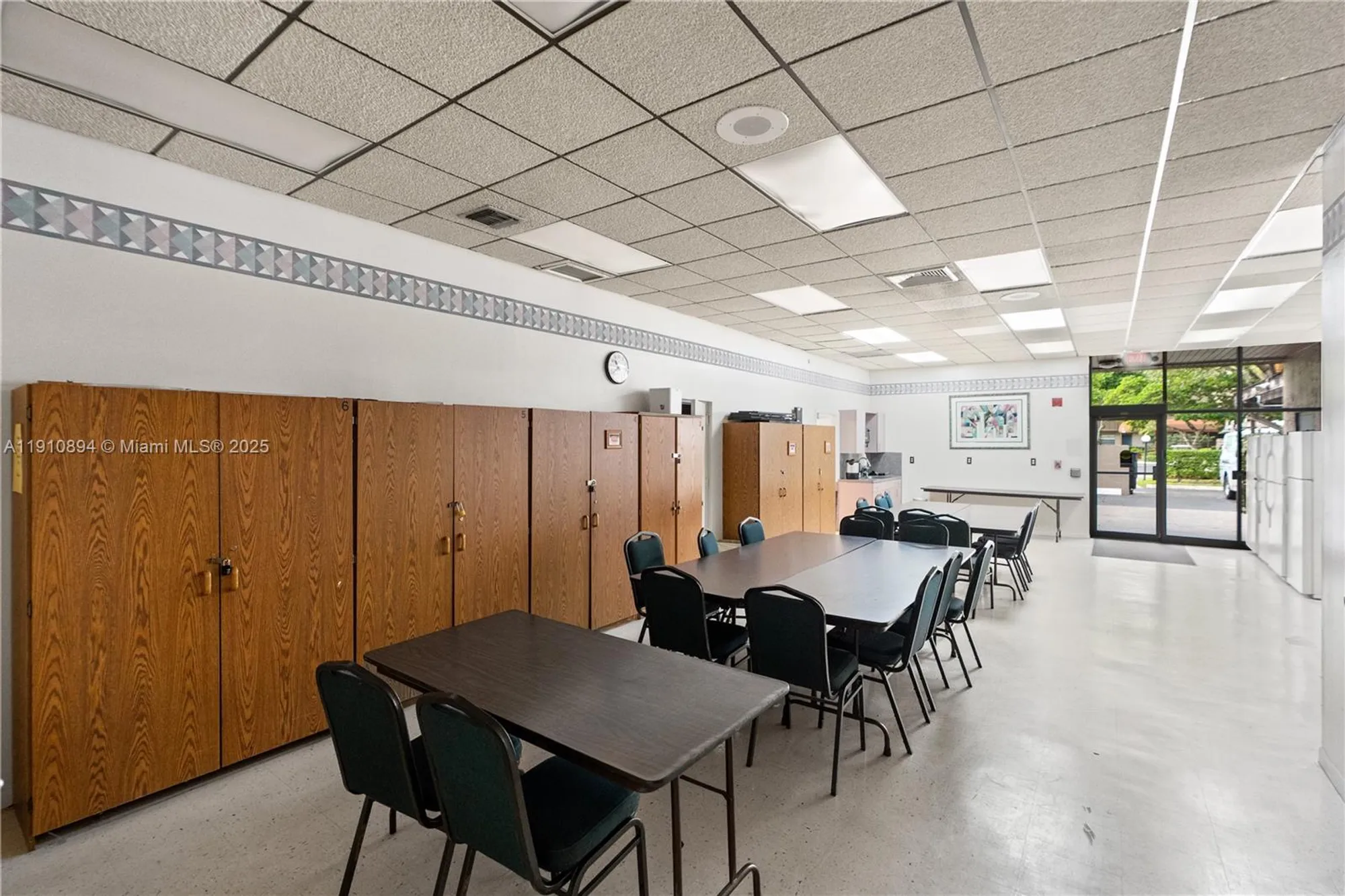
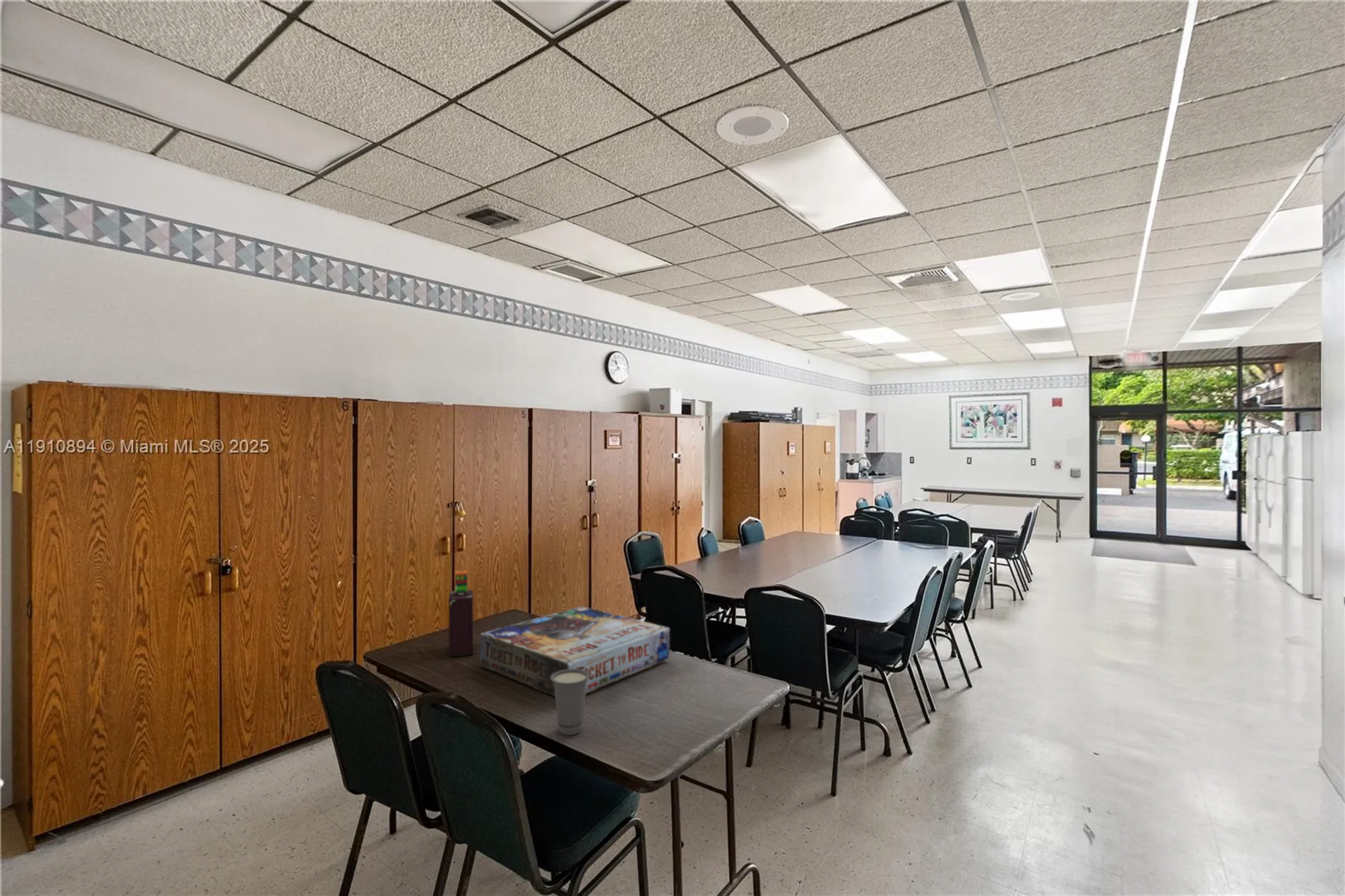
+ board game [479,606,670,697]
+ bottle [448,570,474,657]
+ cup [550,669,590,735]
